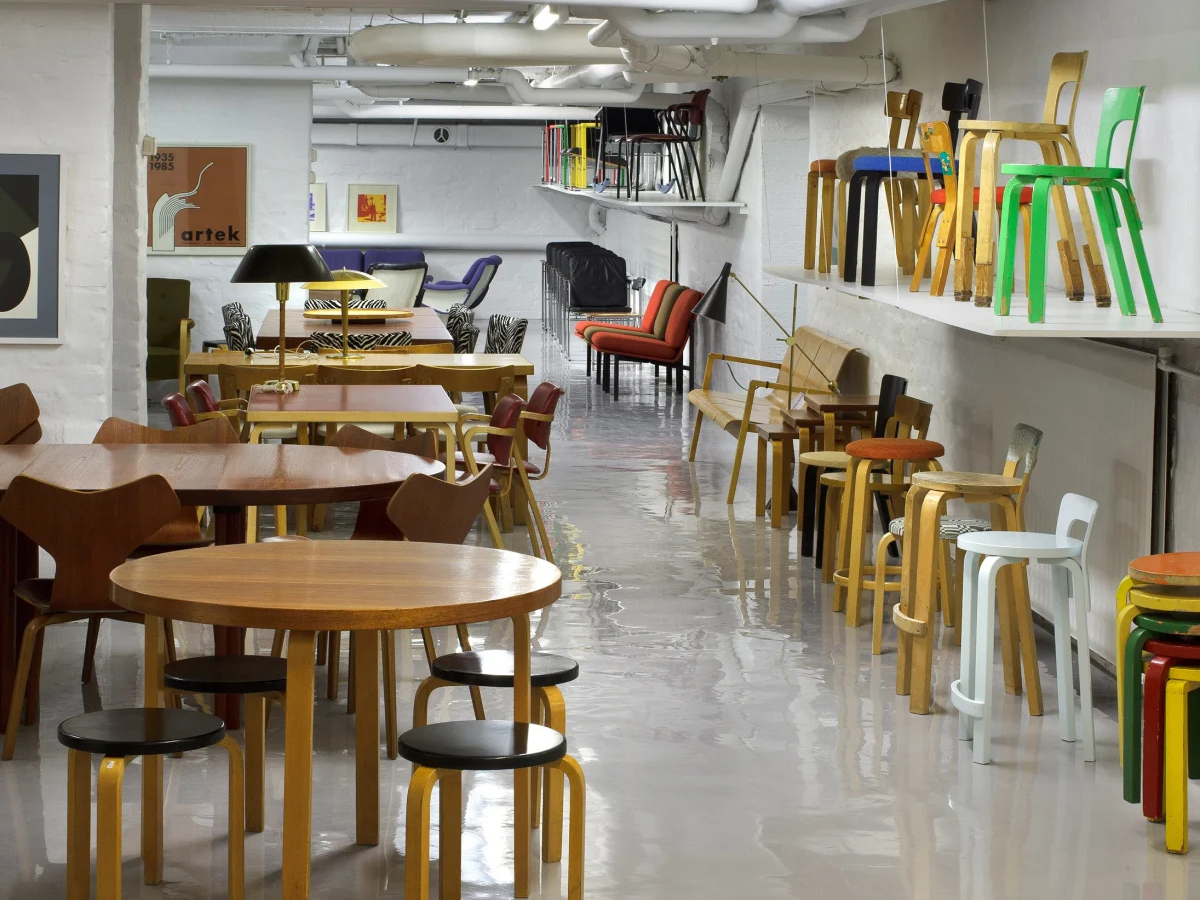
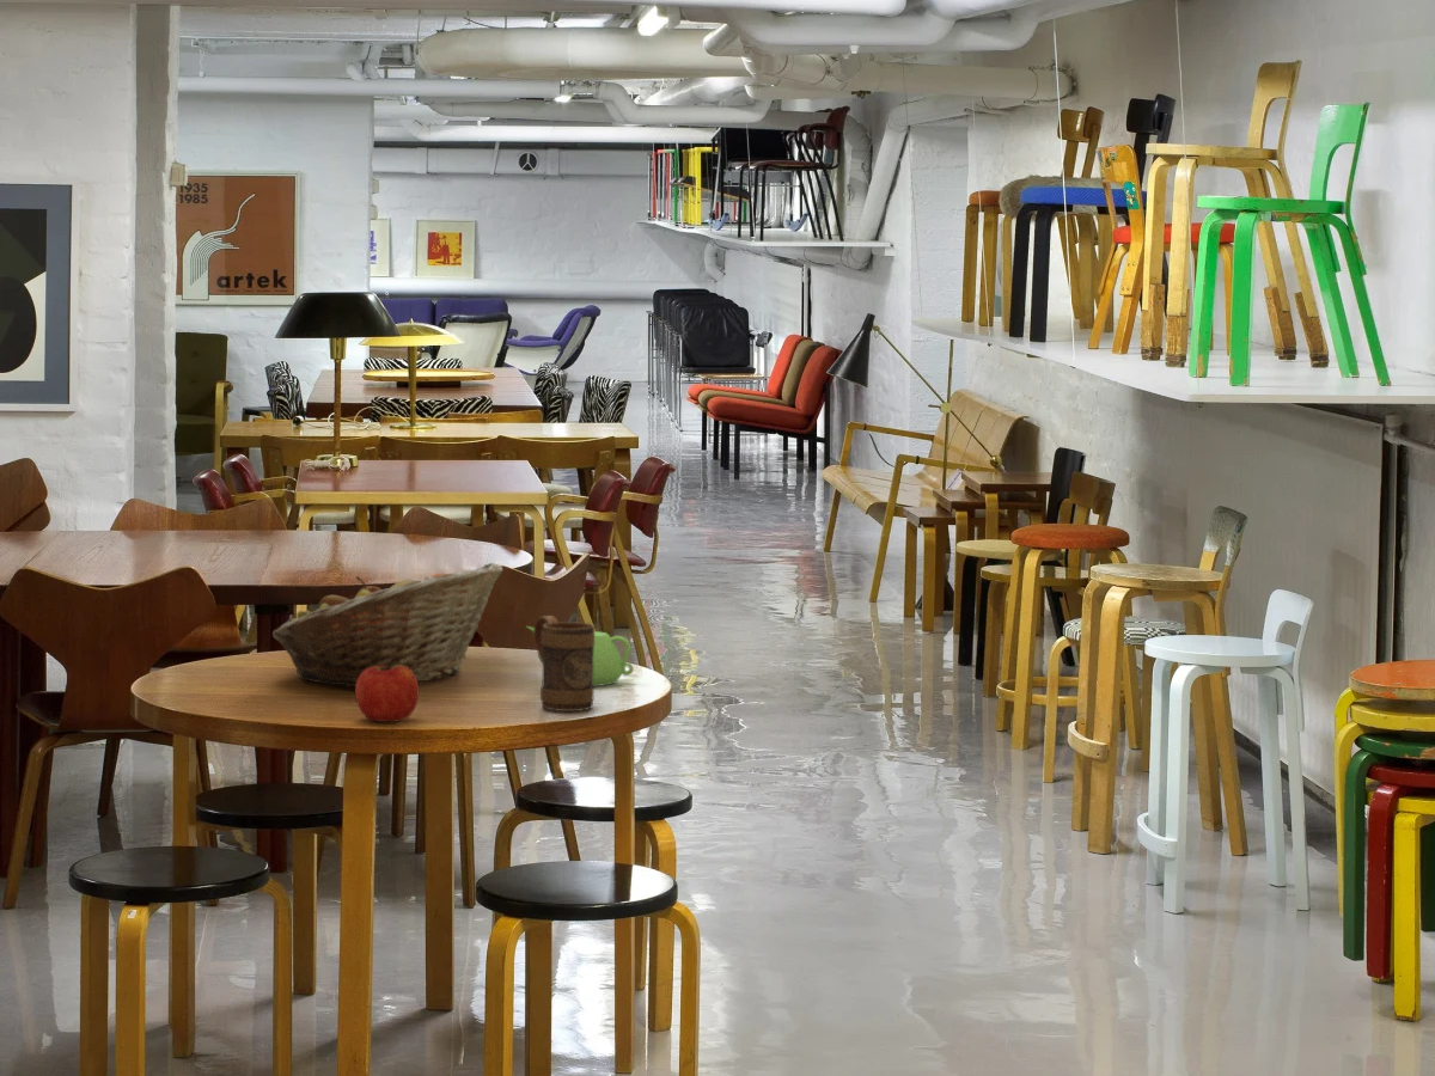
+ fruit basket [271,562,503,687]
+ mug [533,615,596,713]
+ teapot [525,625,635,687]
+ apple [354,659,420,723]
